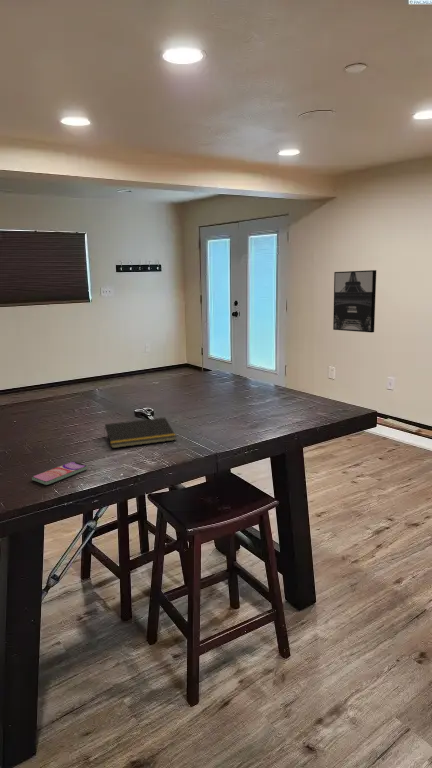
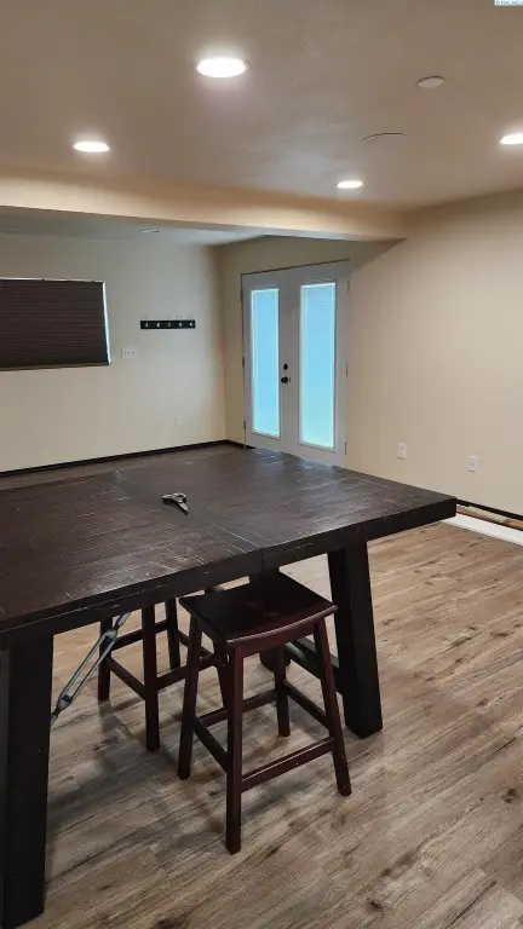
- wall art [332,269,377,334]
- smartphone [31,461,88,486]
- notepad [103,417,177,449]
